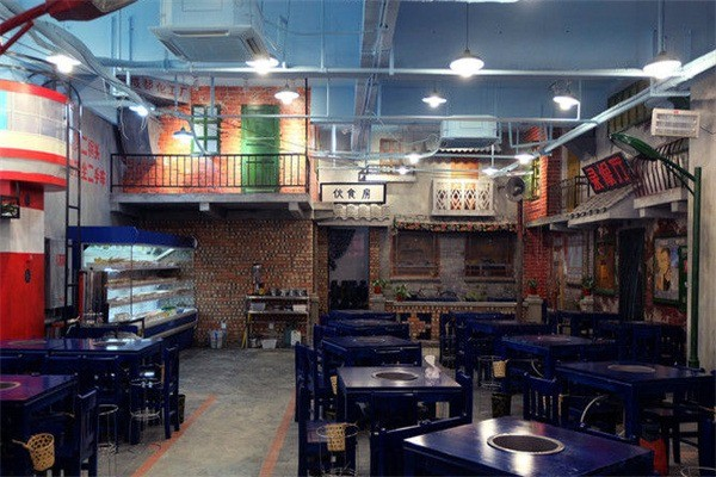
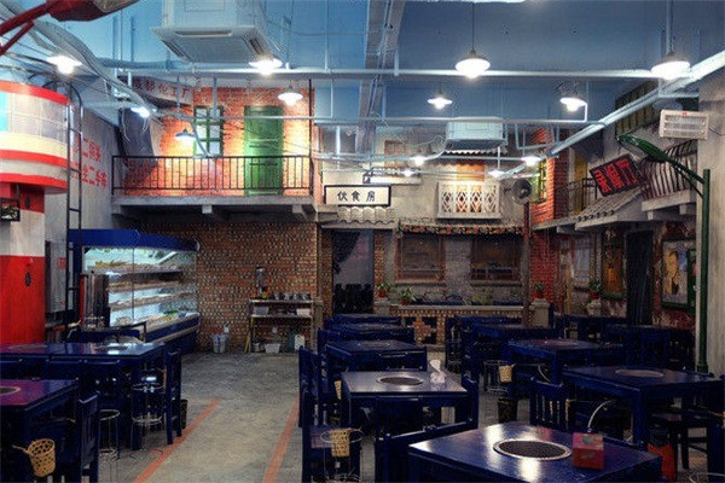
+ tissue box [572,431,604,470]
